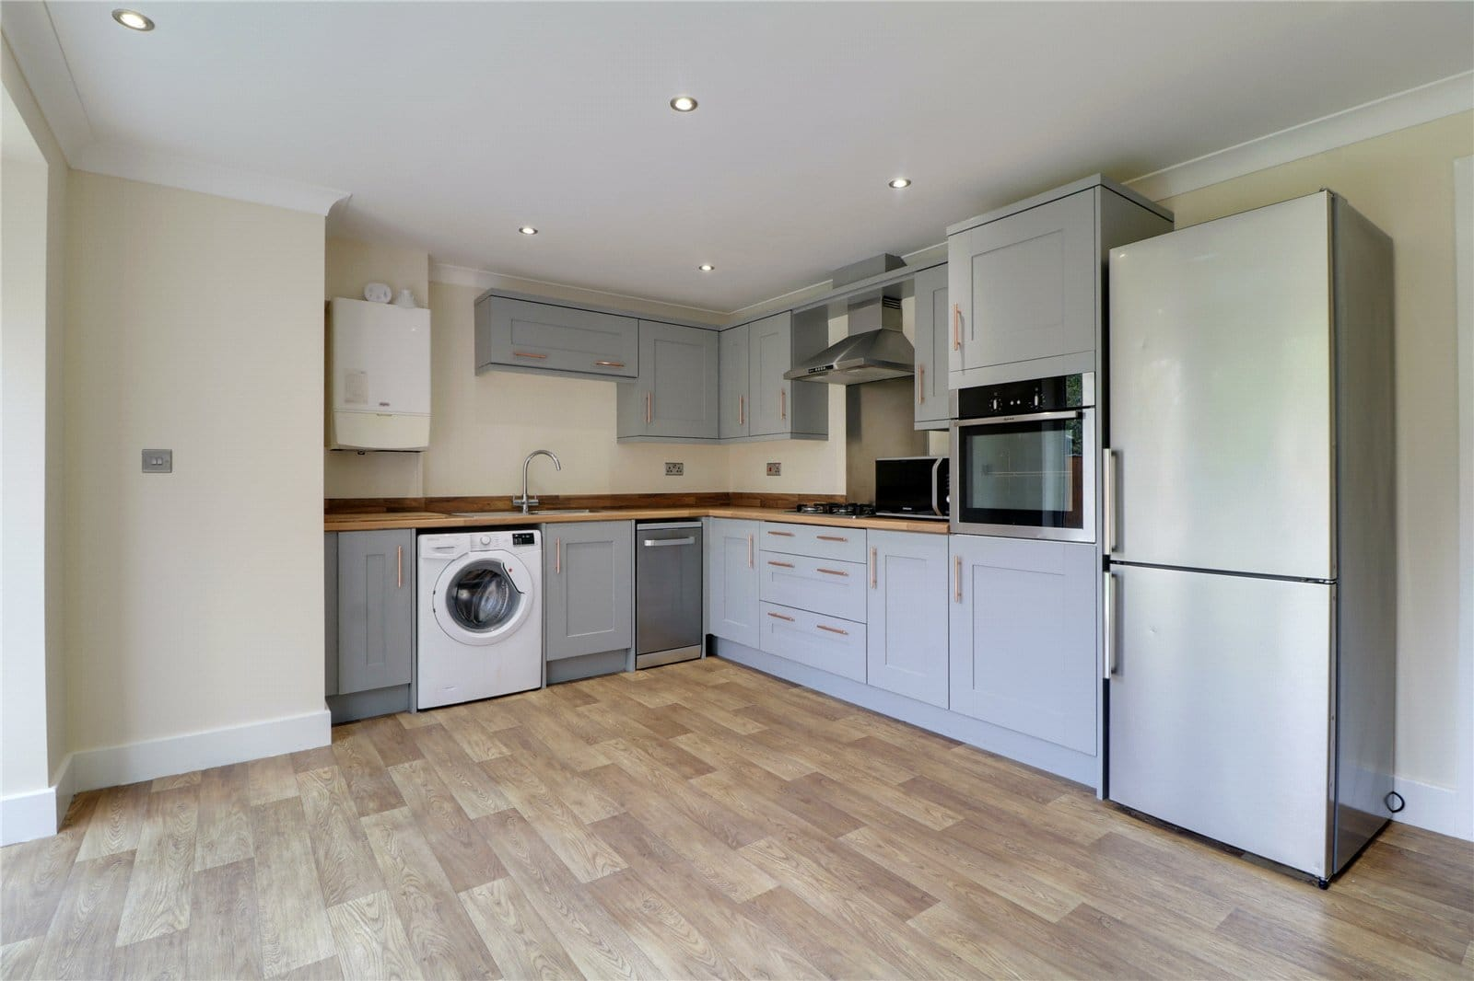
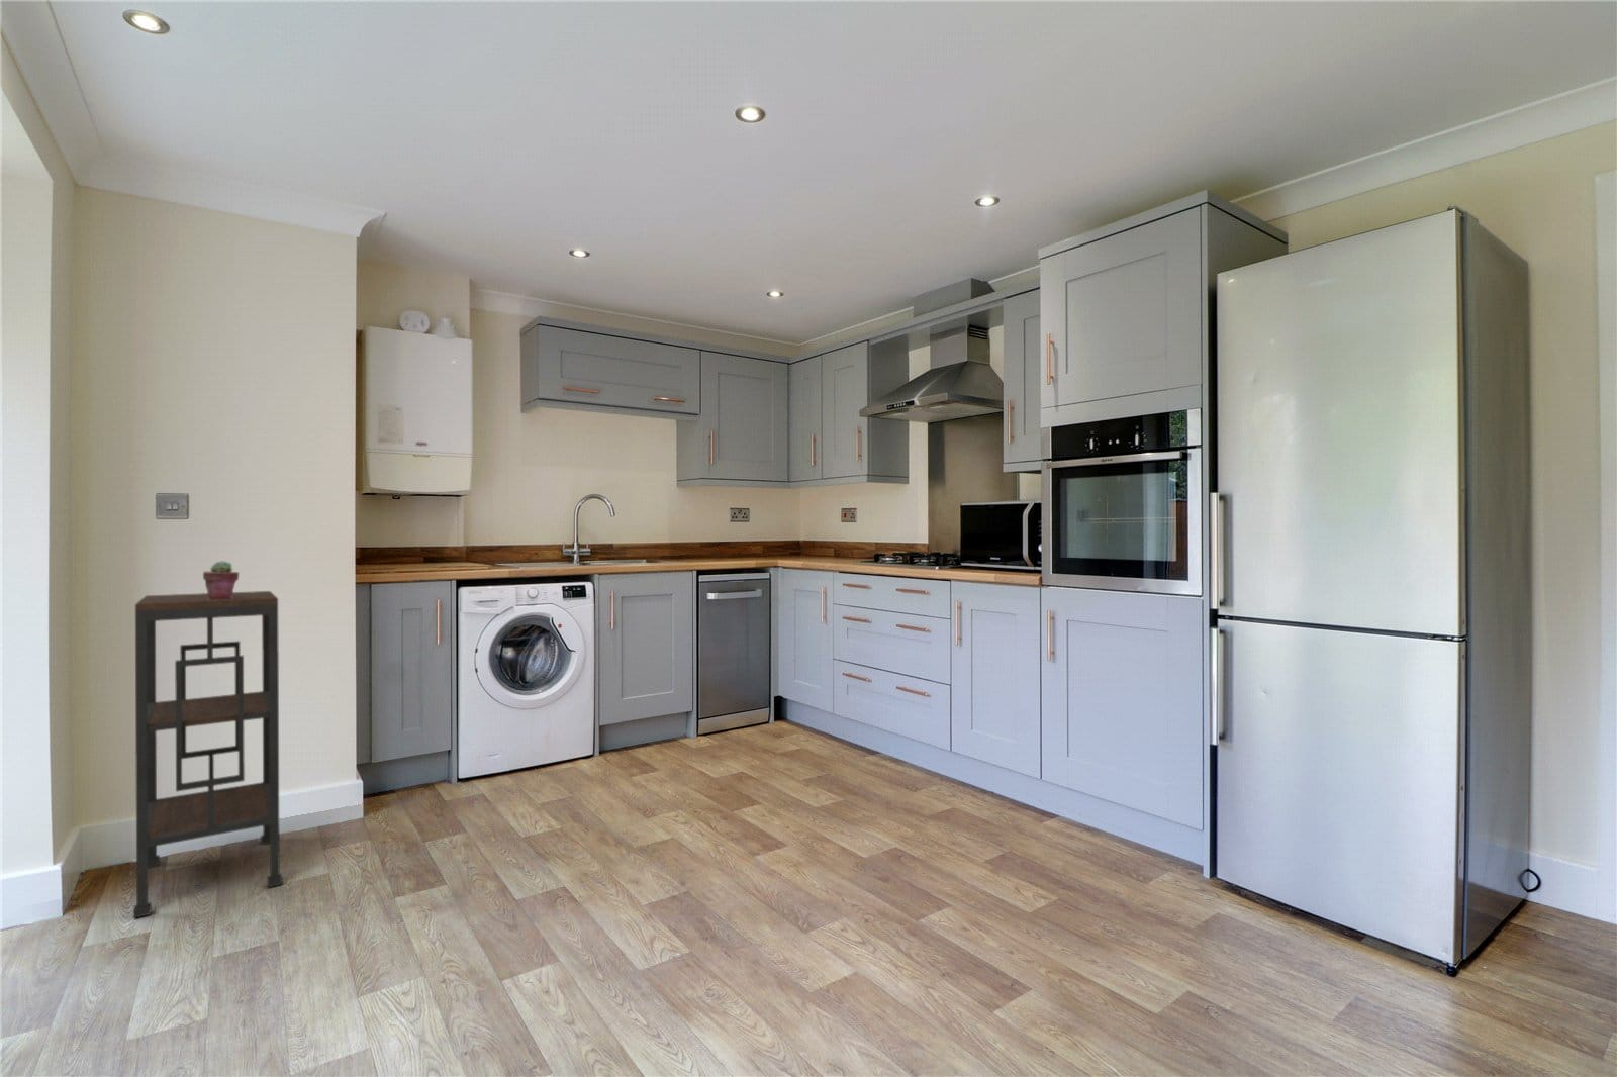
+ shelving unit [132,590,283,920]
+ potted succulent [202,560,239,599]
